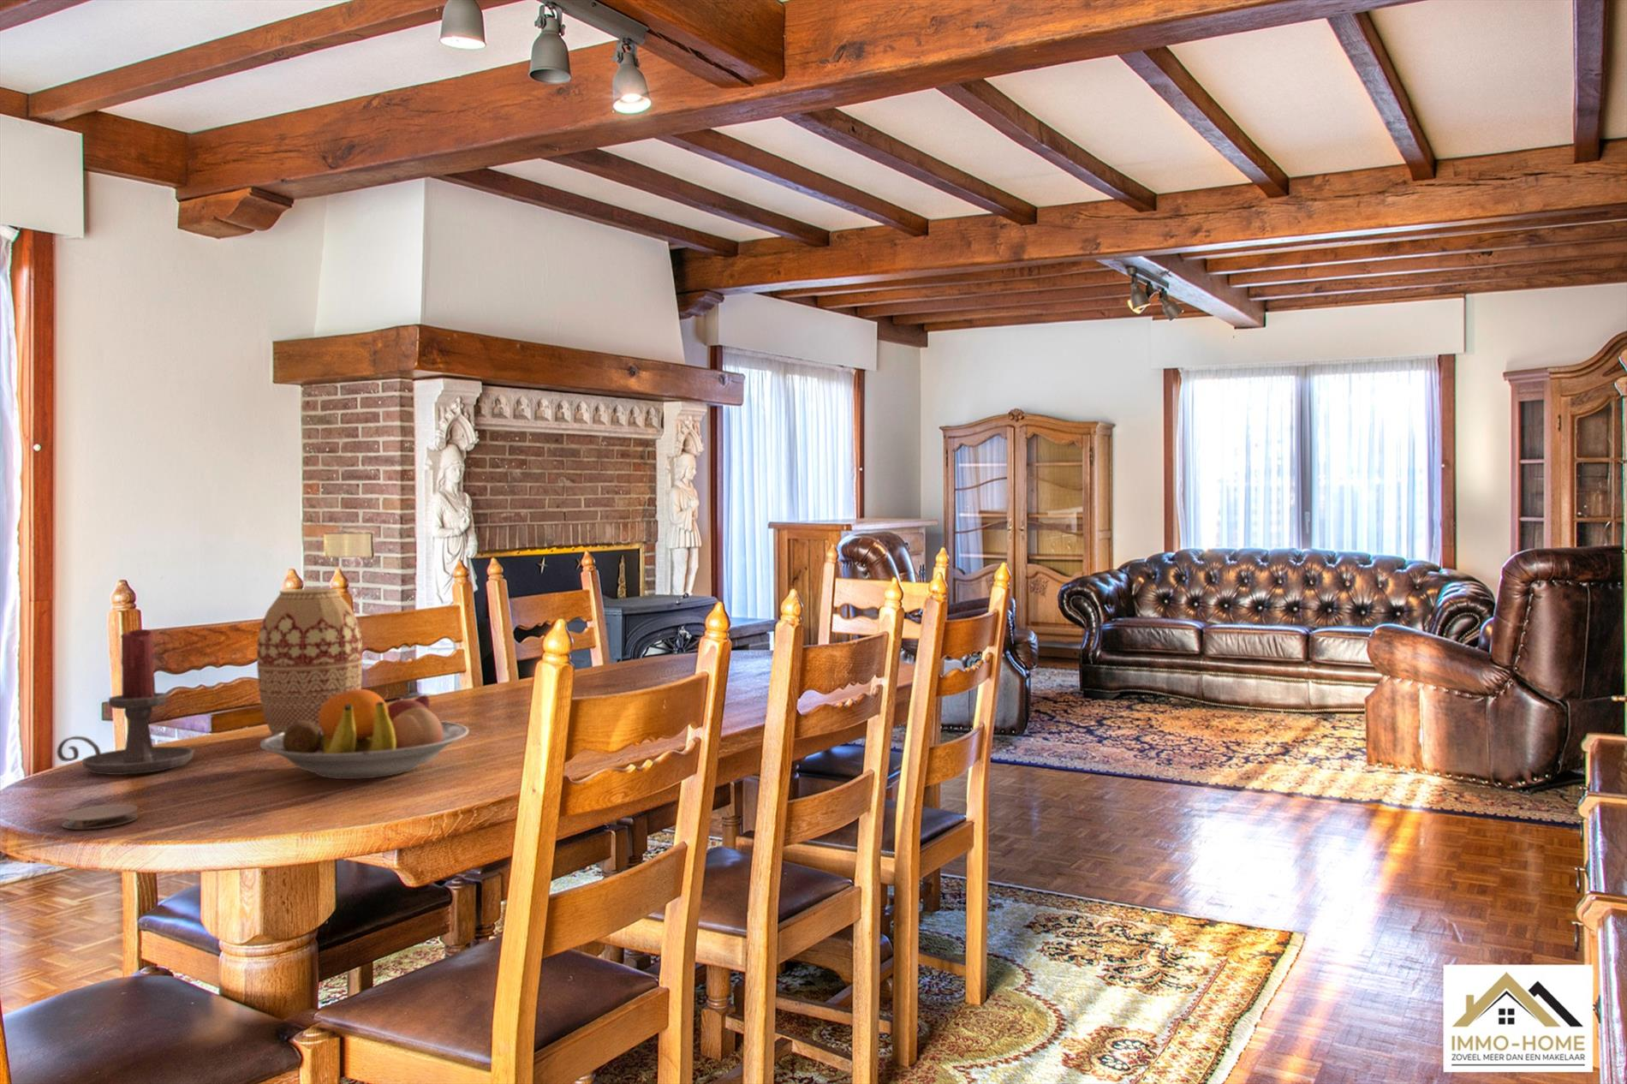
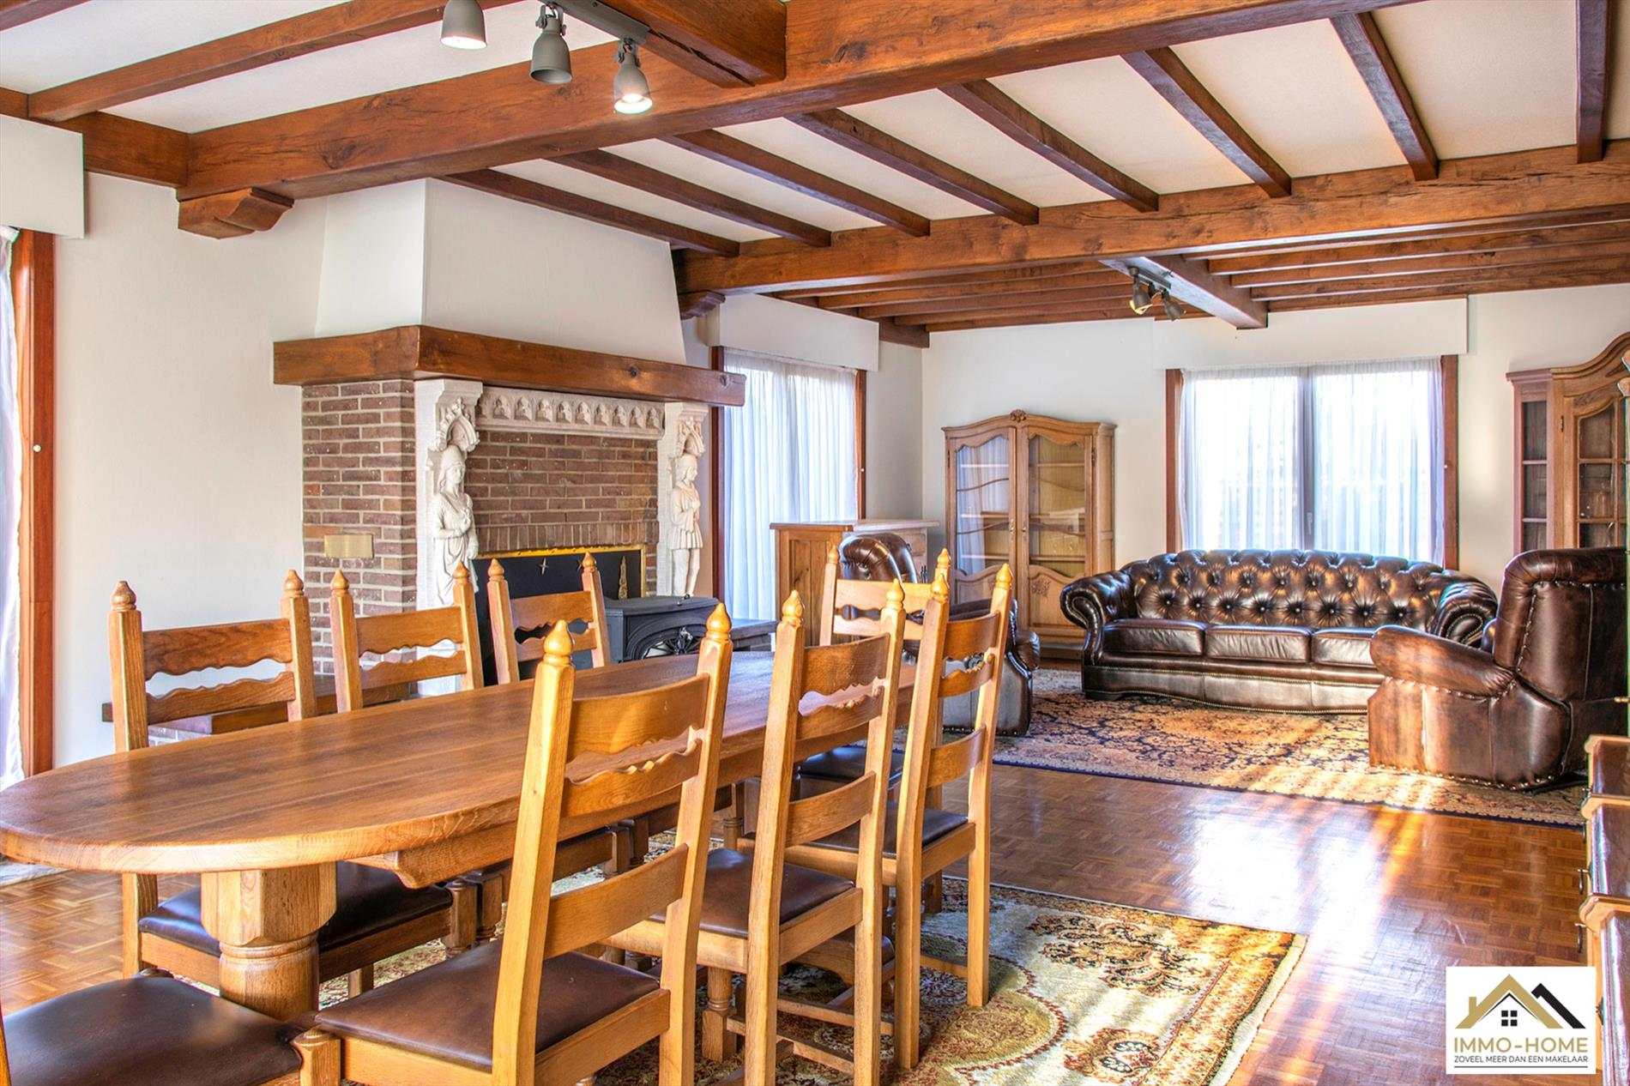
- vase [256,588,363,737]
- coaster [60,803,139,831]
- candle holder [56,628,195,775]
- fruit bowl [259,688,469,780]
